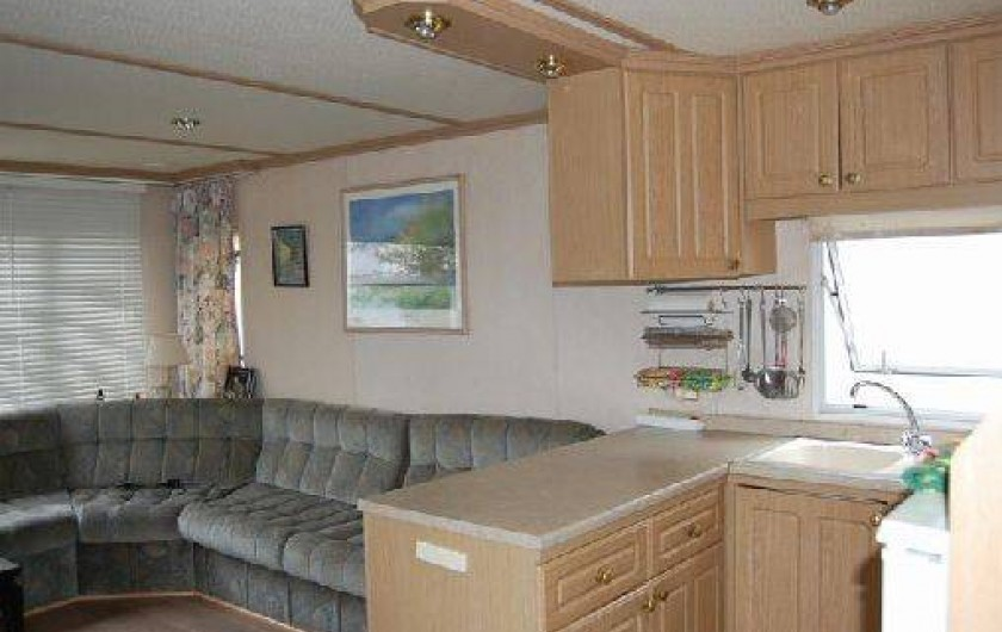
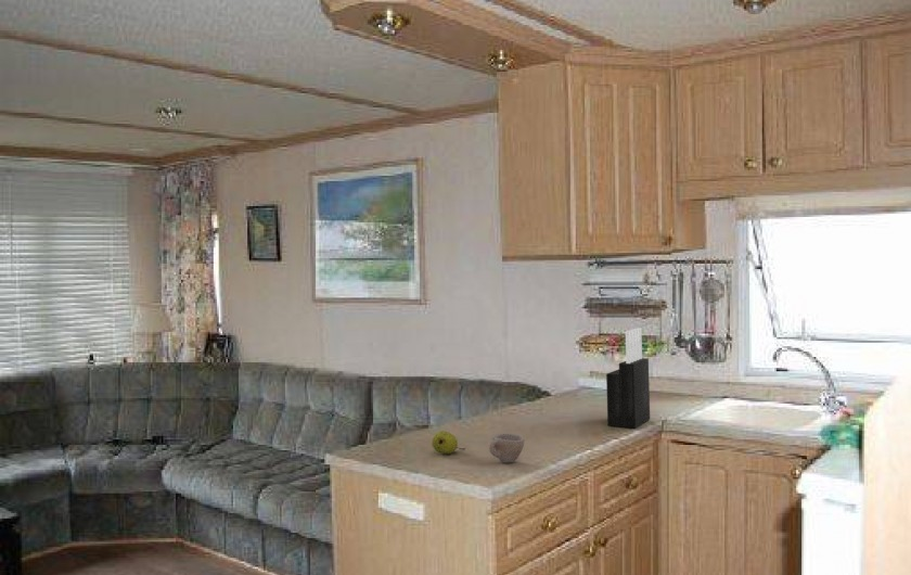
+ cup [488,433,525,463]
+ fruit [431,430,466,455]
+ knife block [605,327,651,430]
